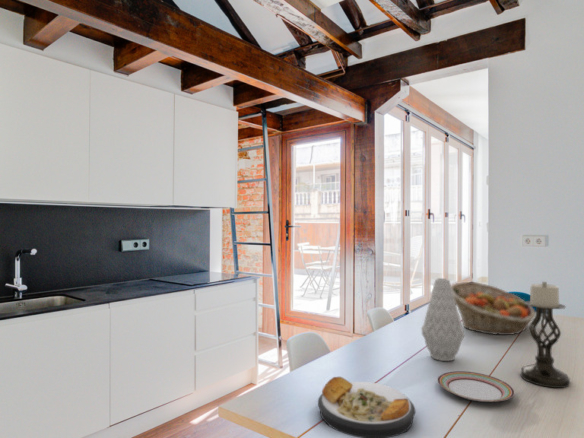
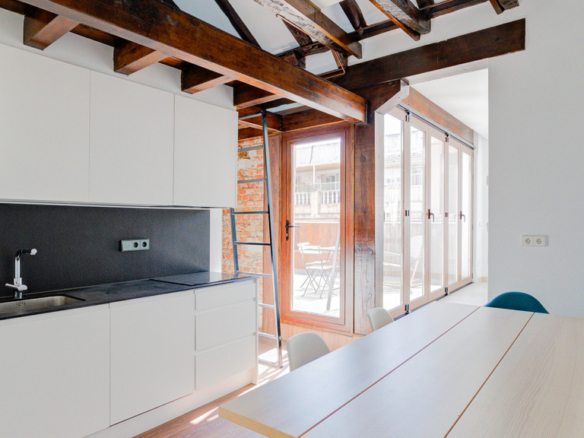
- fruit basket [451,281,536,336]
- plate [437,370,515,403]
- candle holder [519,281,571,389]
- plate [317,376,416,438]
- vase [421,277,465,362]
